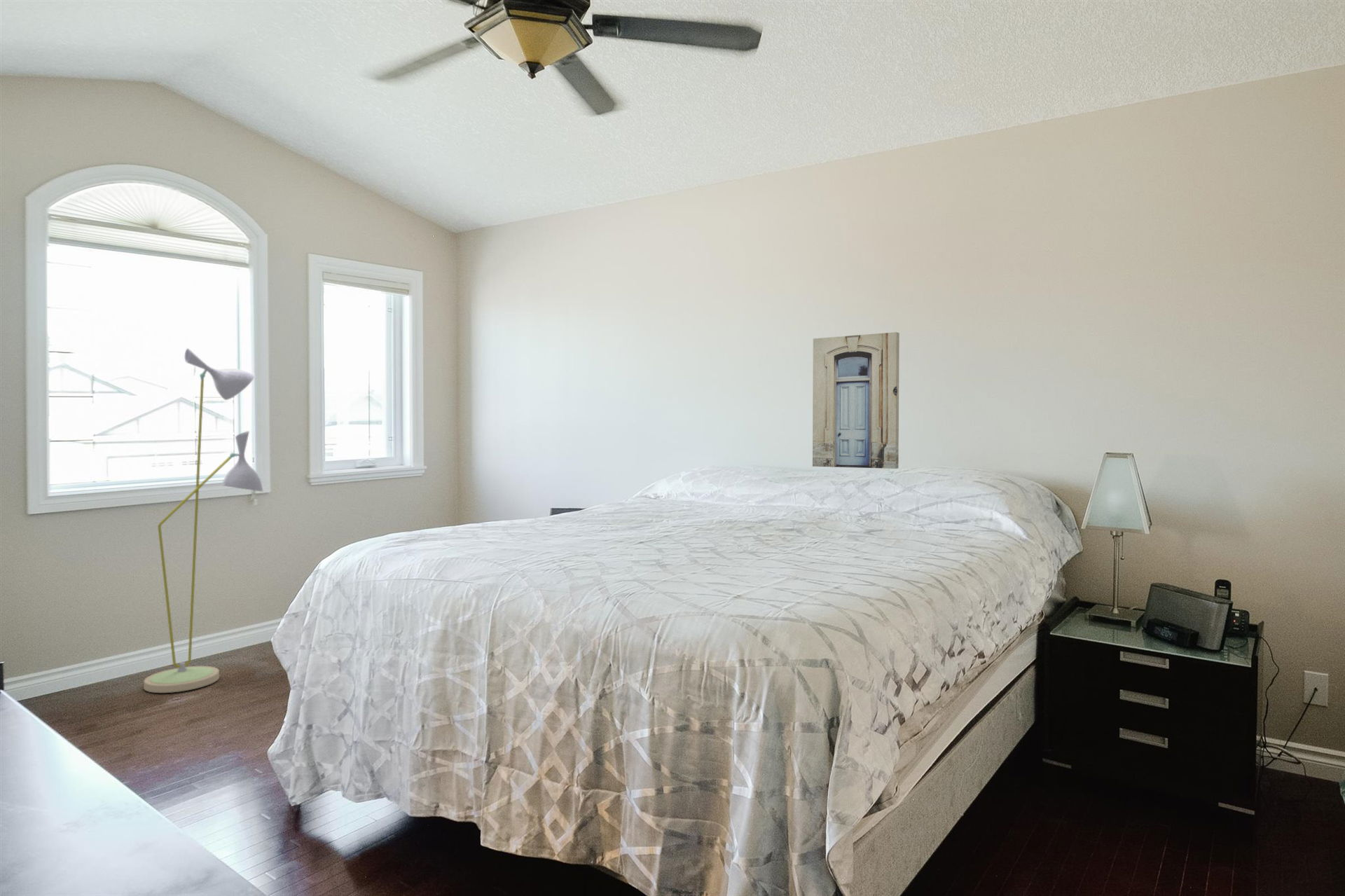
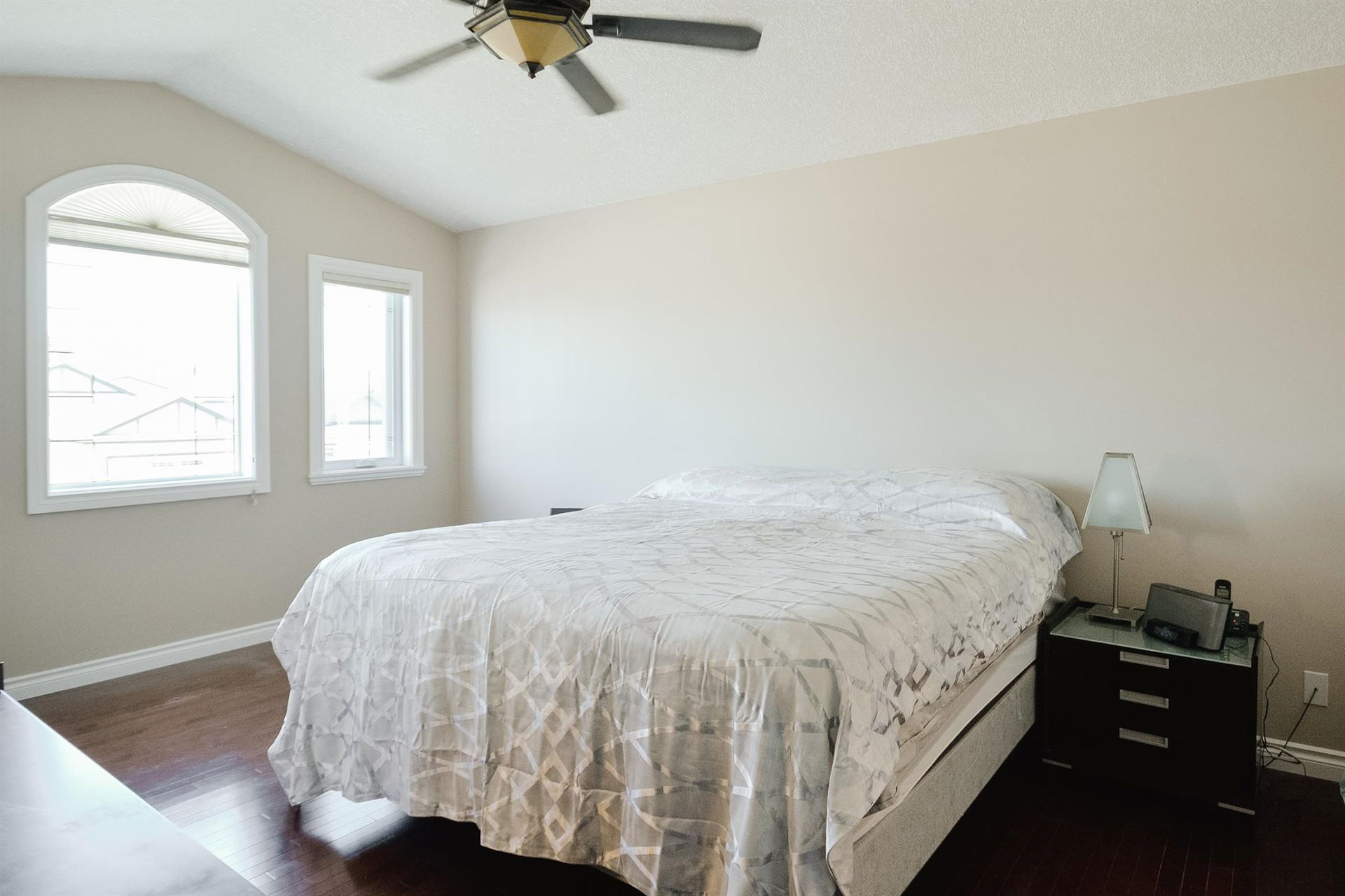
- wall art [812,331,900,469]
- floor lamp [143,347,263,694]
